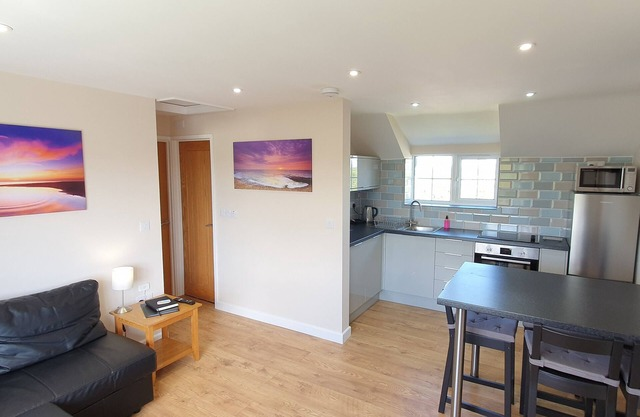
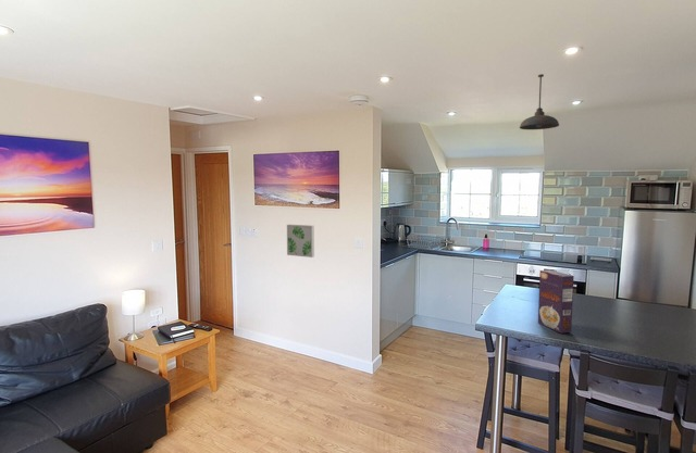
+ cereal box [537,269,575,335]
+ pendant light [519,73,560,130]
+ wall art [286,224,315,259]
